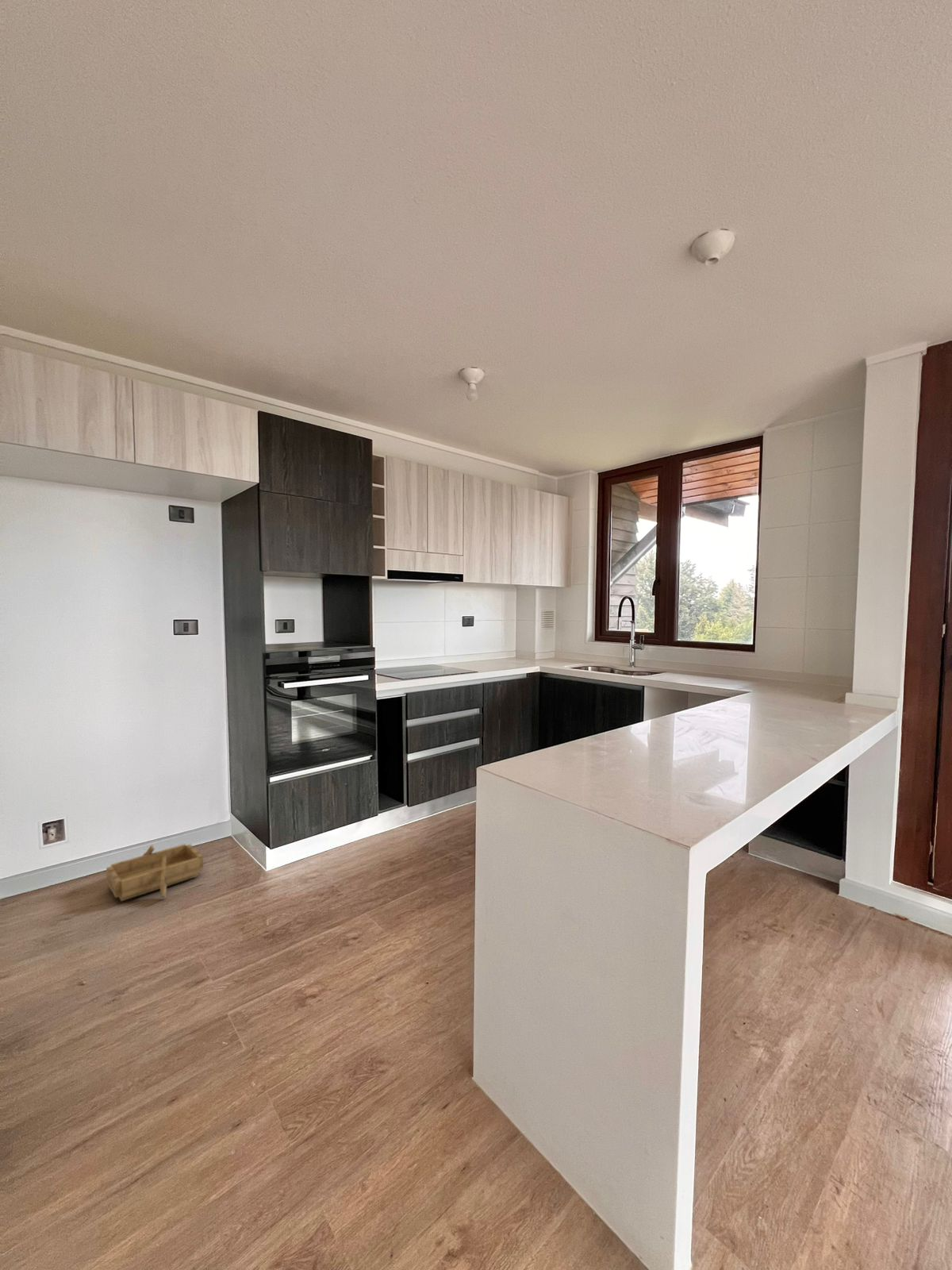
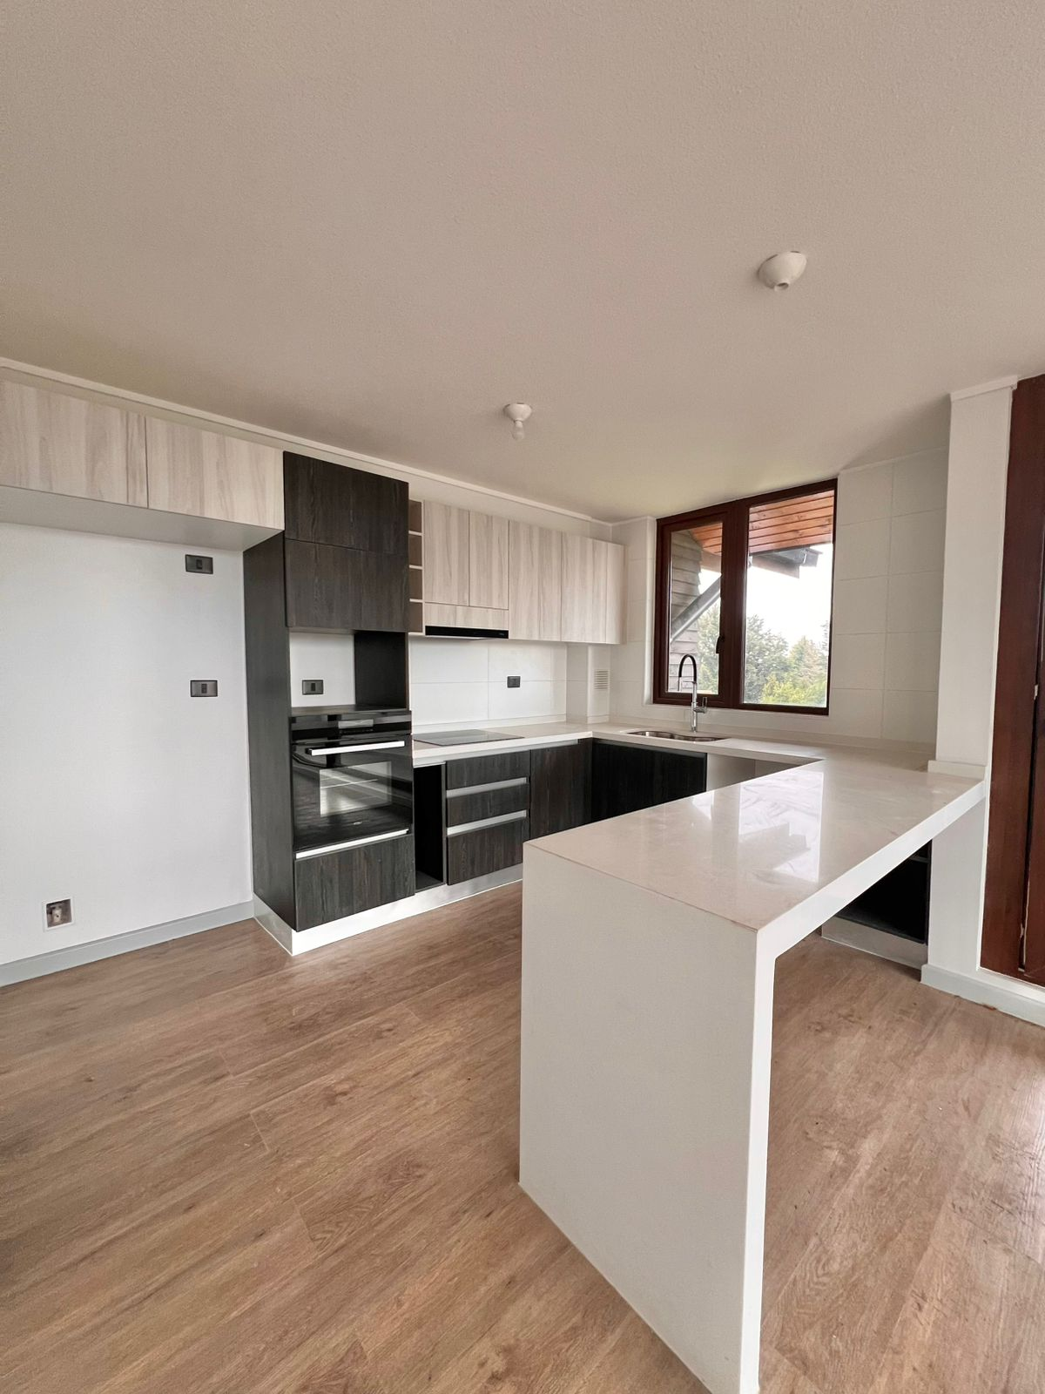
- wooden boat [106,843,204,902]
